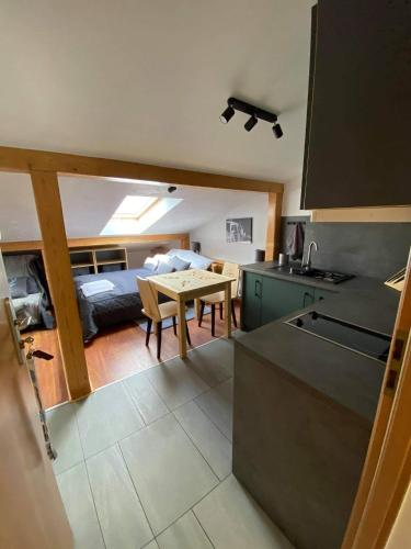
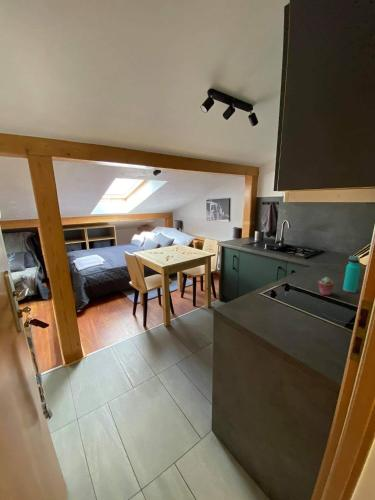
+ potted succulent [317,276,335,296]
+ water bottle [342,254,361,294]
